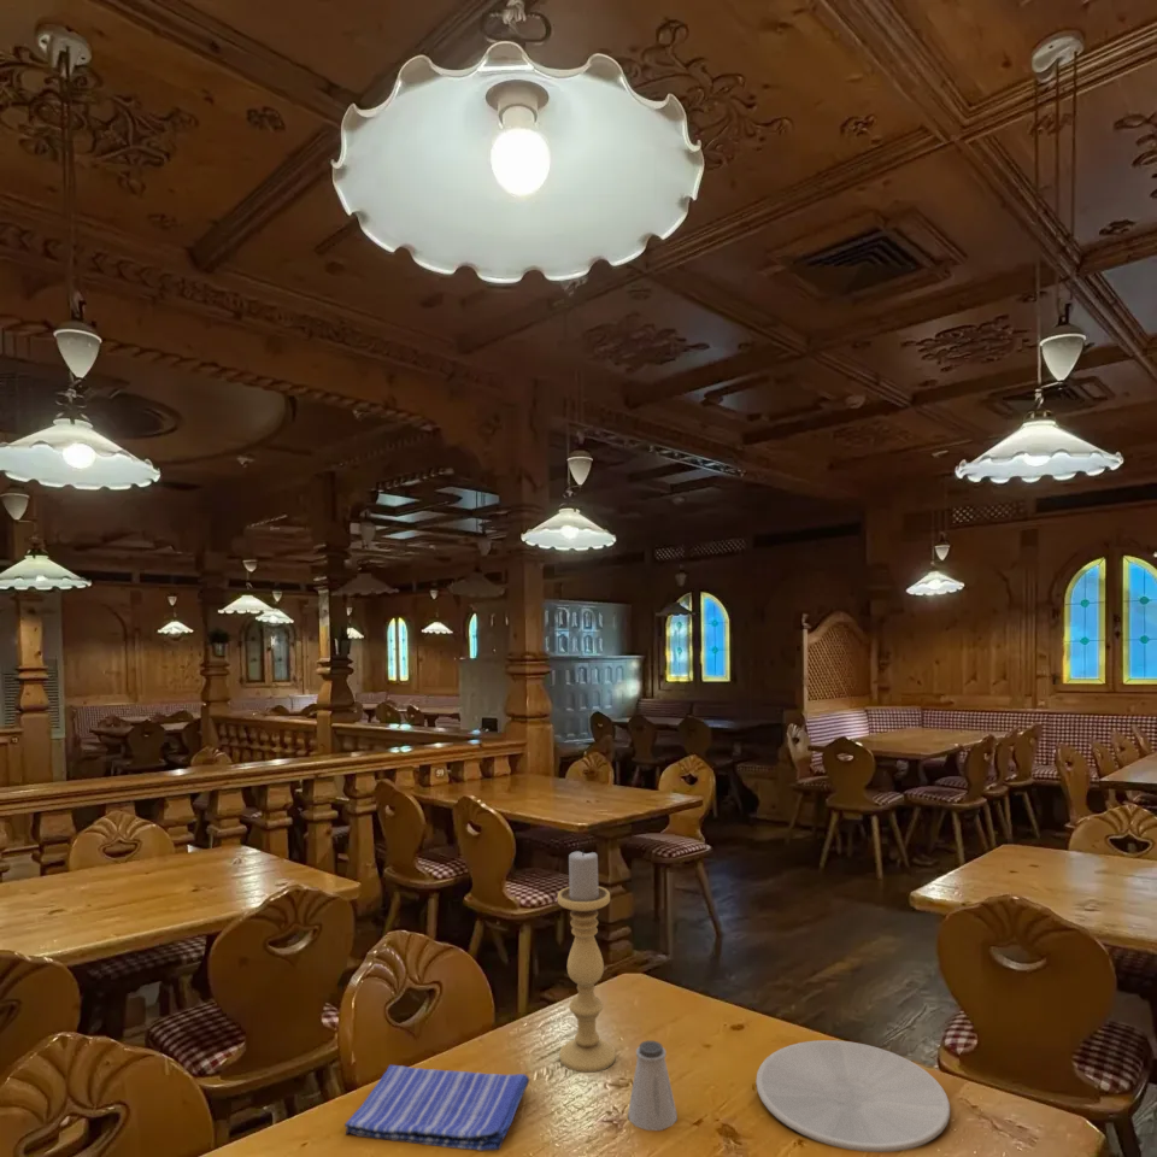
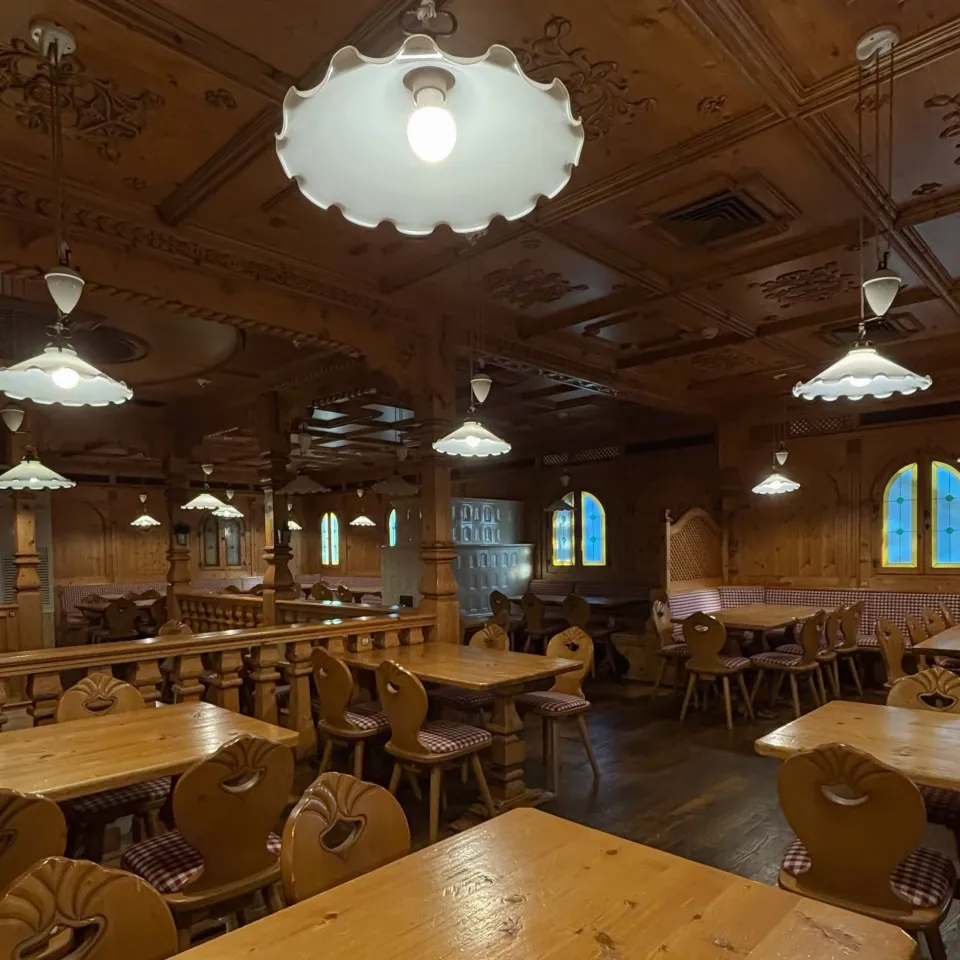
- saltshaker [628,1040,679,1132]
- candle holder [557,848,617,1074]
- dish towel [343,1064,530,1152]
- plate [754,1039,951,1153]
